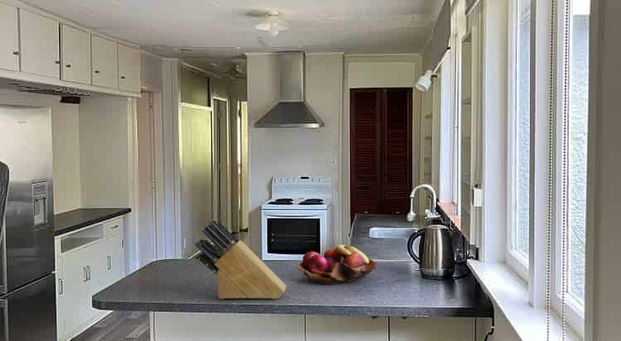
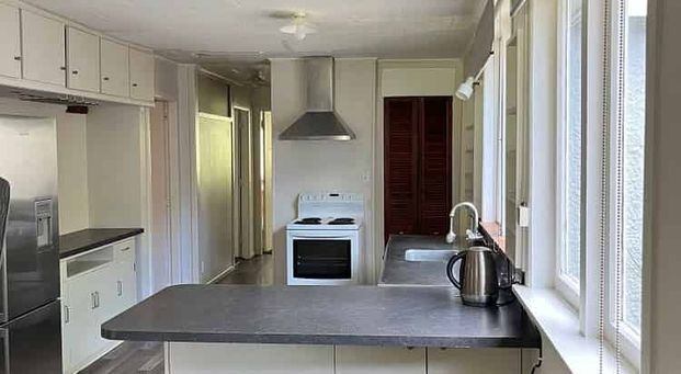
- knife block [194,219,288,300]
- fruit basket [296,244,379,285]
